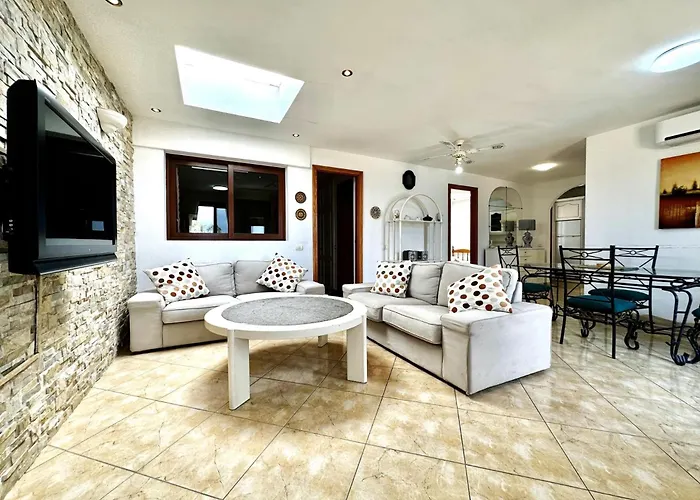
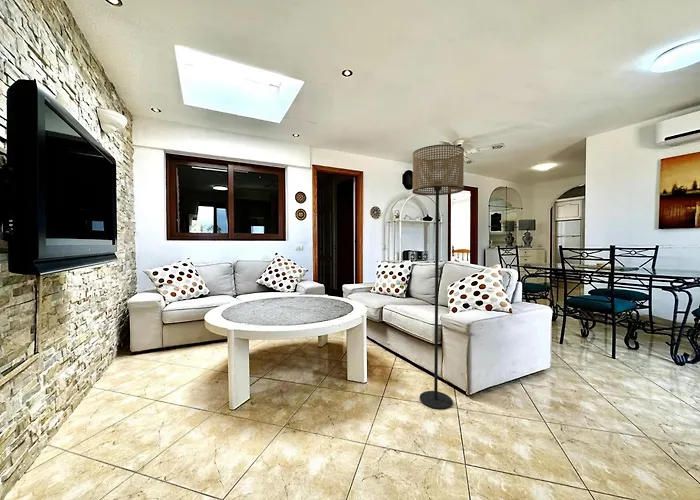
+ floor lamp [412,144,465,410]
